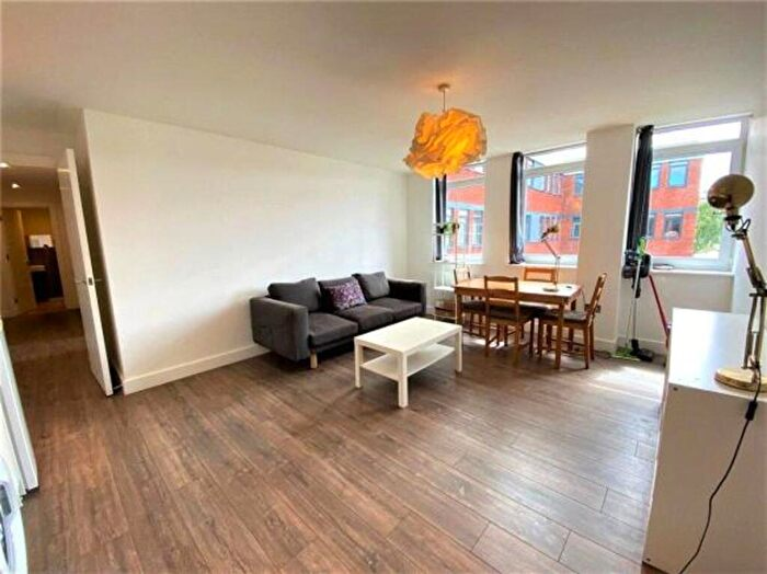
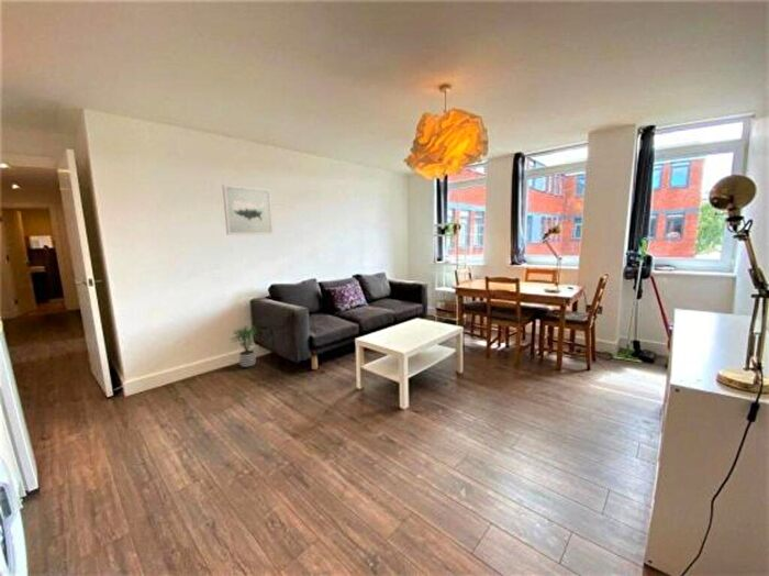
+ potted plant [229,324,258,369]
+ wall art [221,184,275,236]
